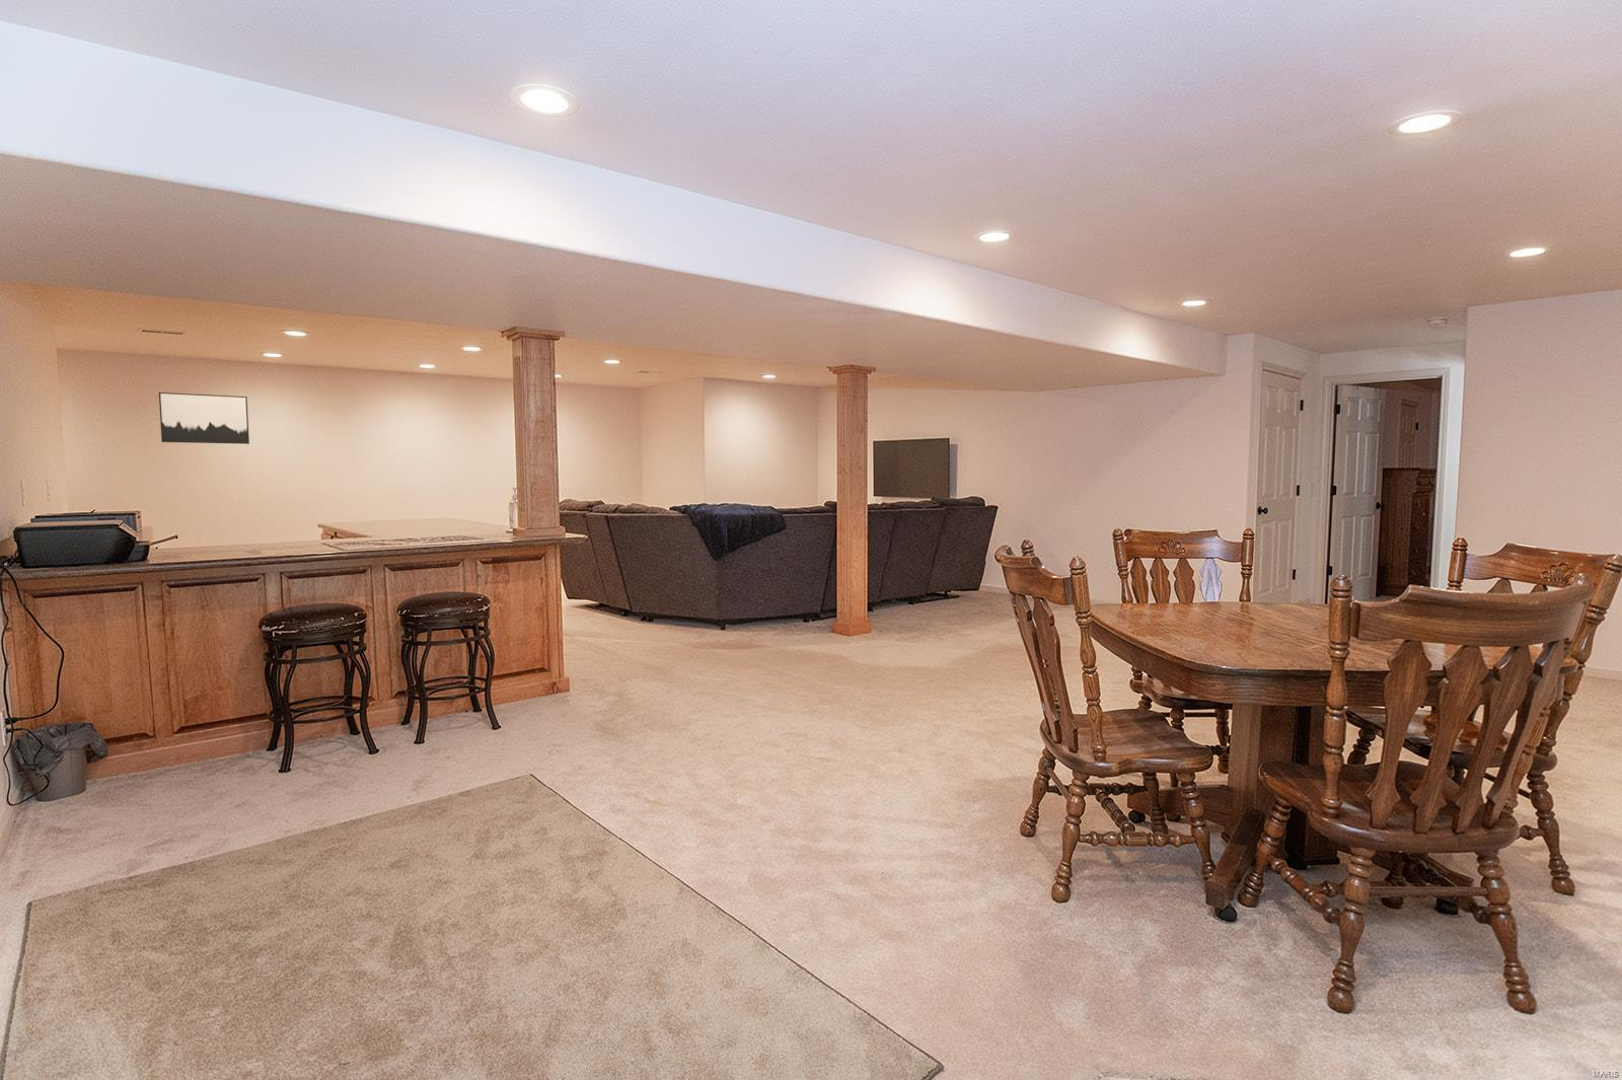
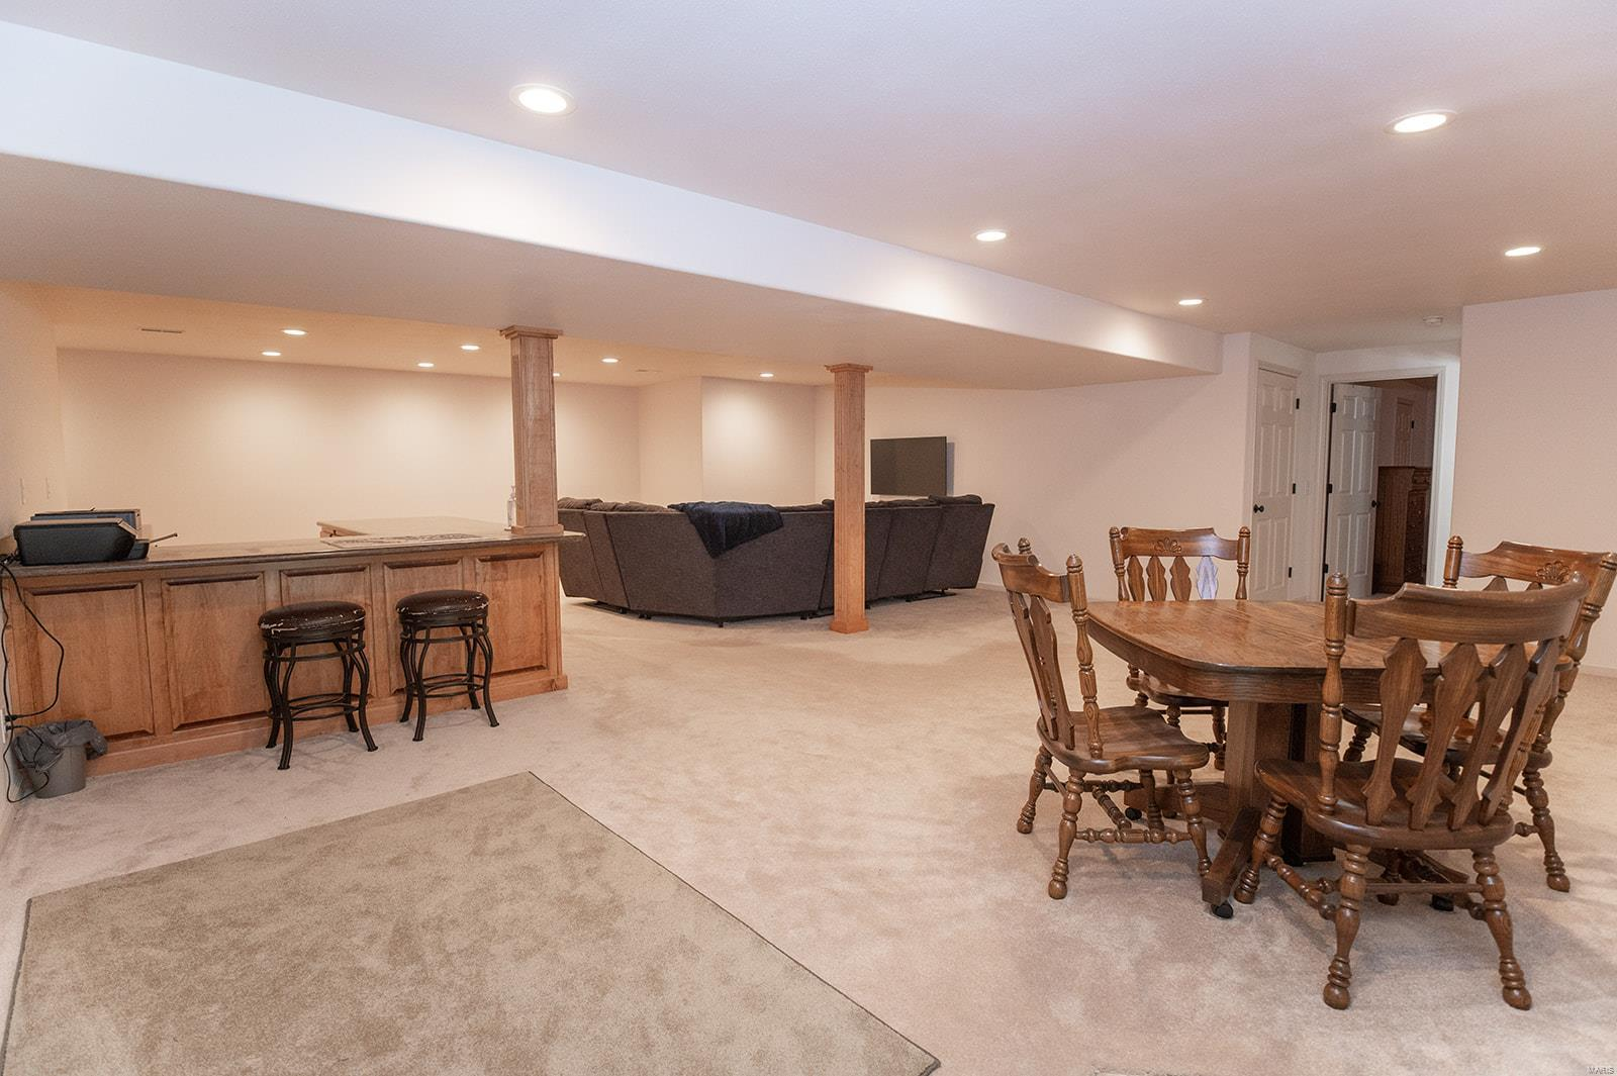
- wall art [158,392,251,445]
